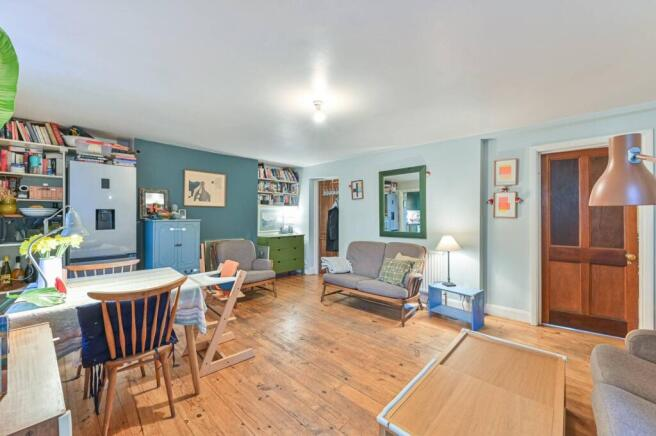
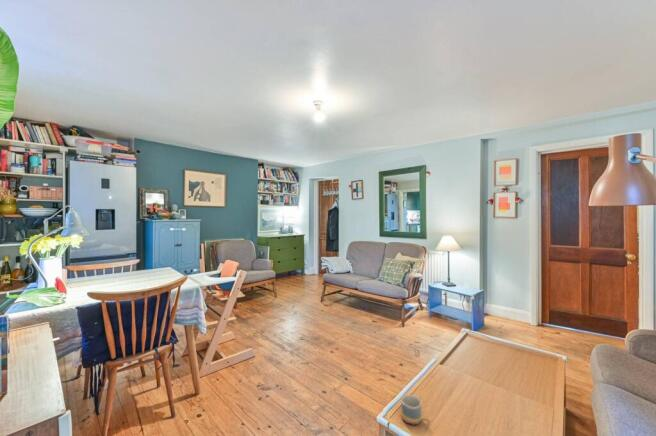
+ mug [400,394,423,426]
